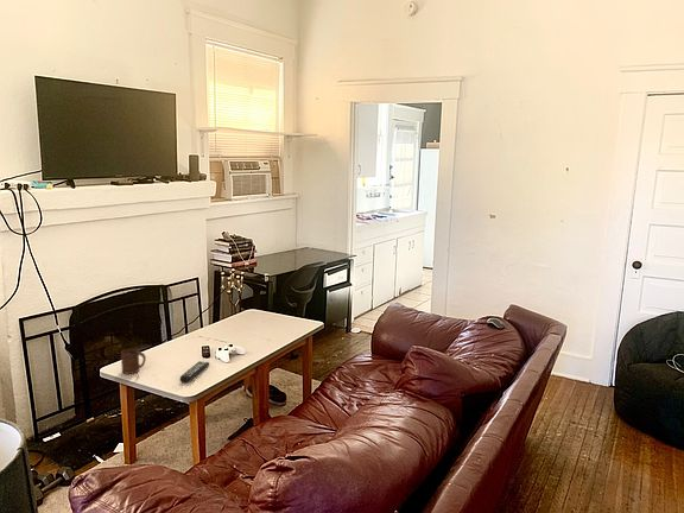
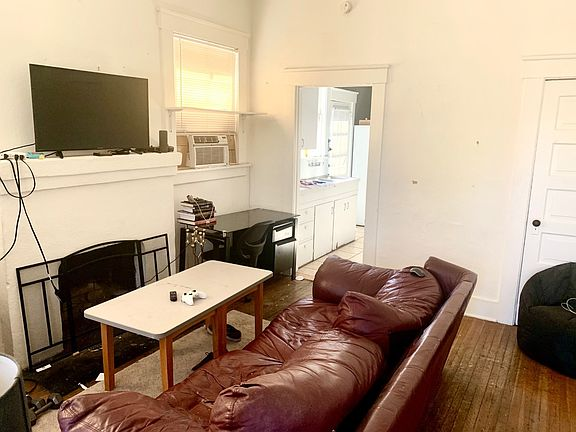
- remote control [179,360,210,384]
- cup [120,347,147,375]
